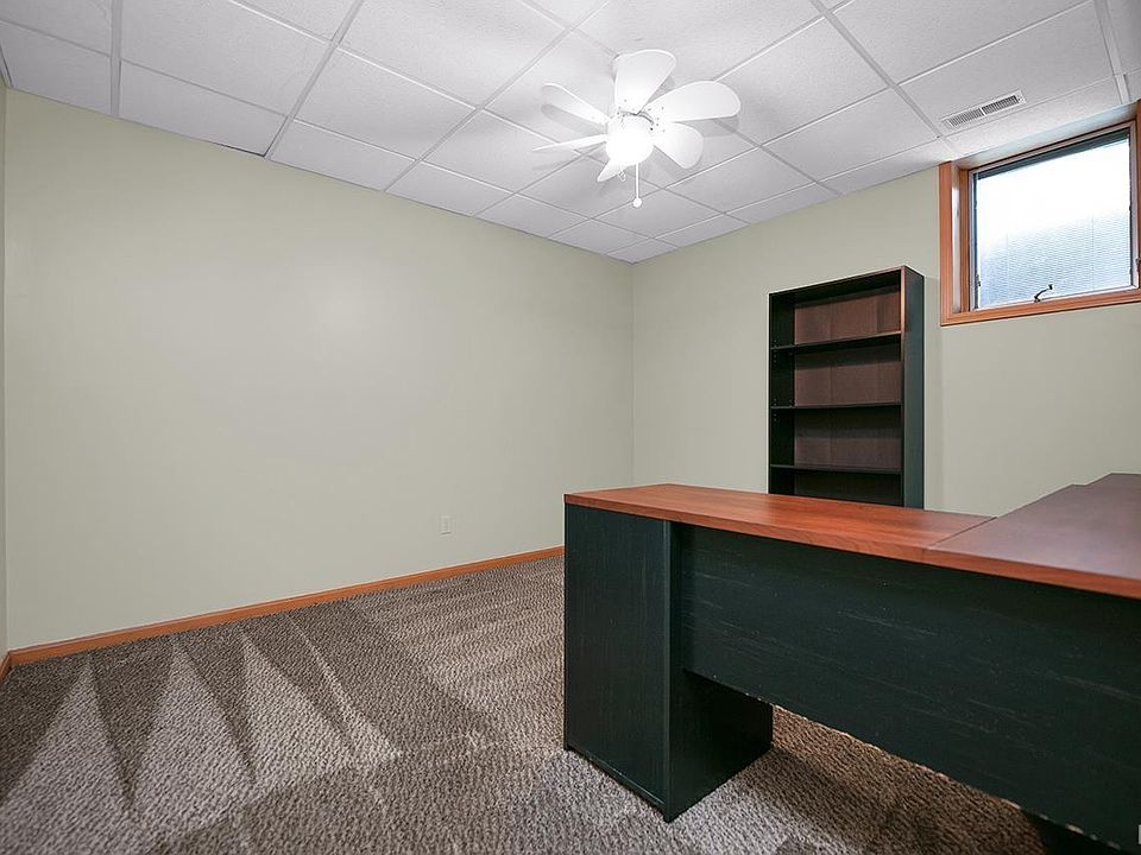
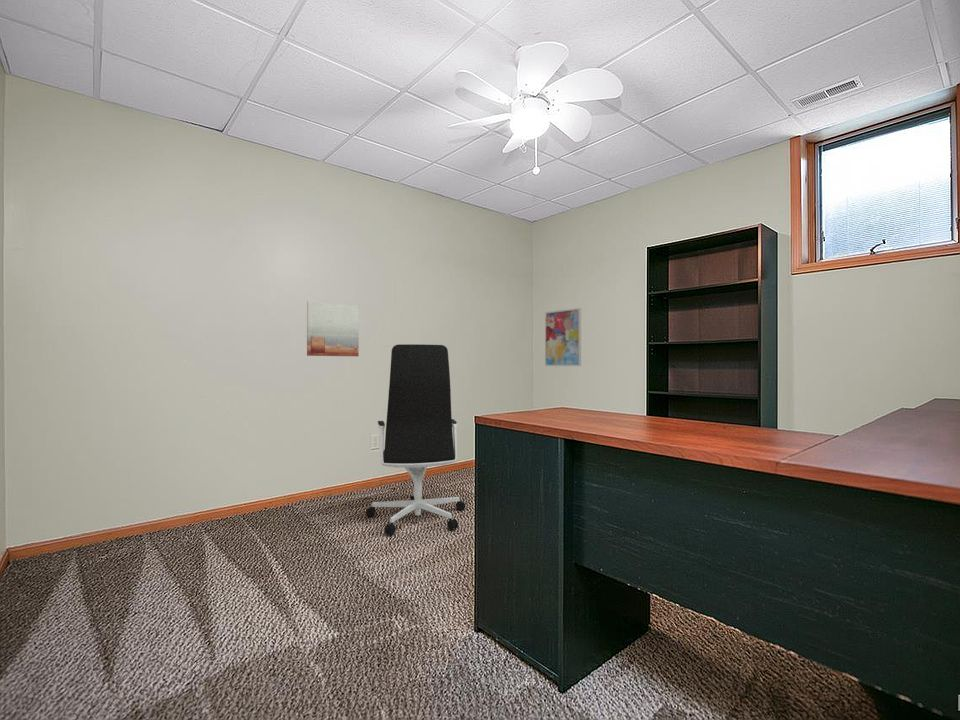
+ wall art [544,307,582,367]
+ wall art [306,300,360,357]
+ office chair [365,343,466,536]
